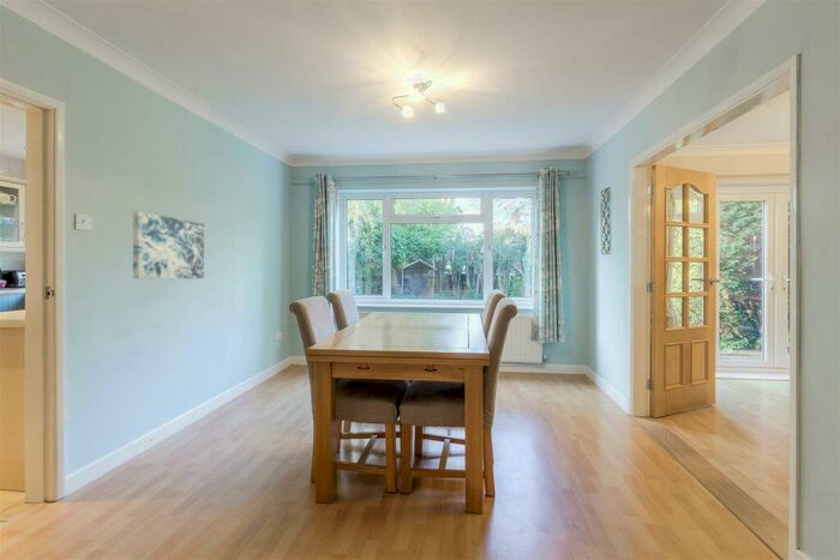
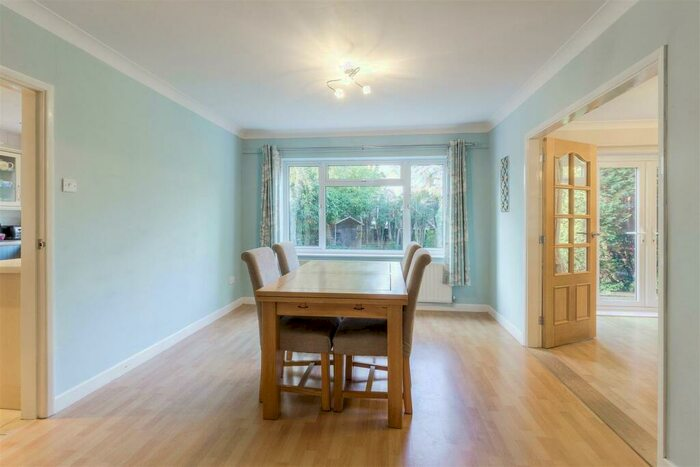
- wall art [132,210,205,279]
